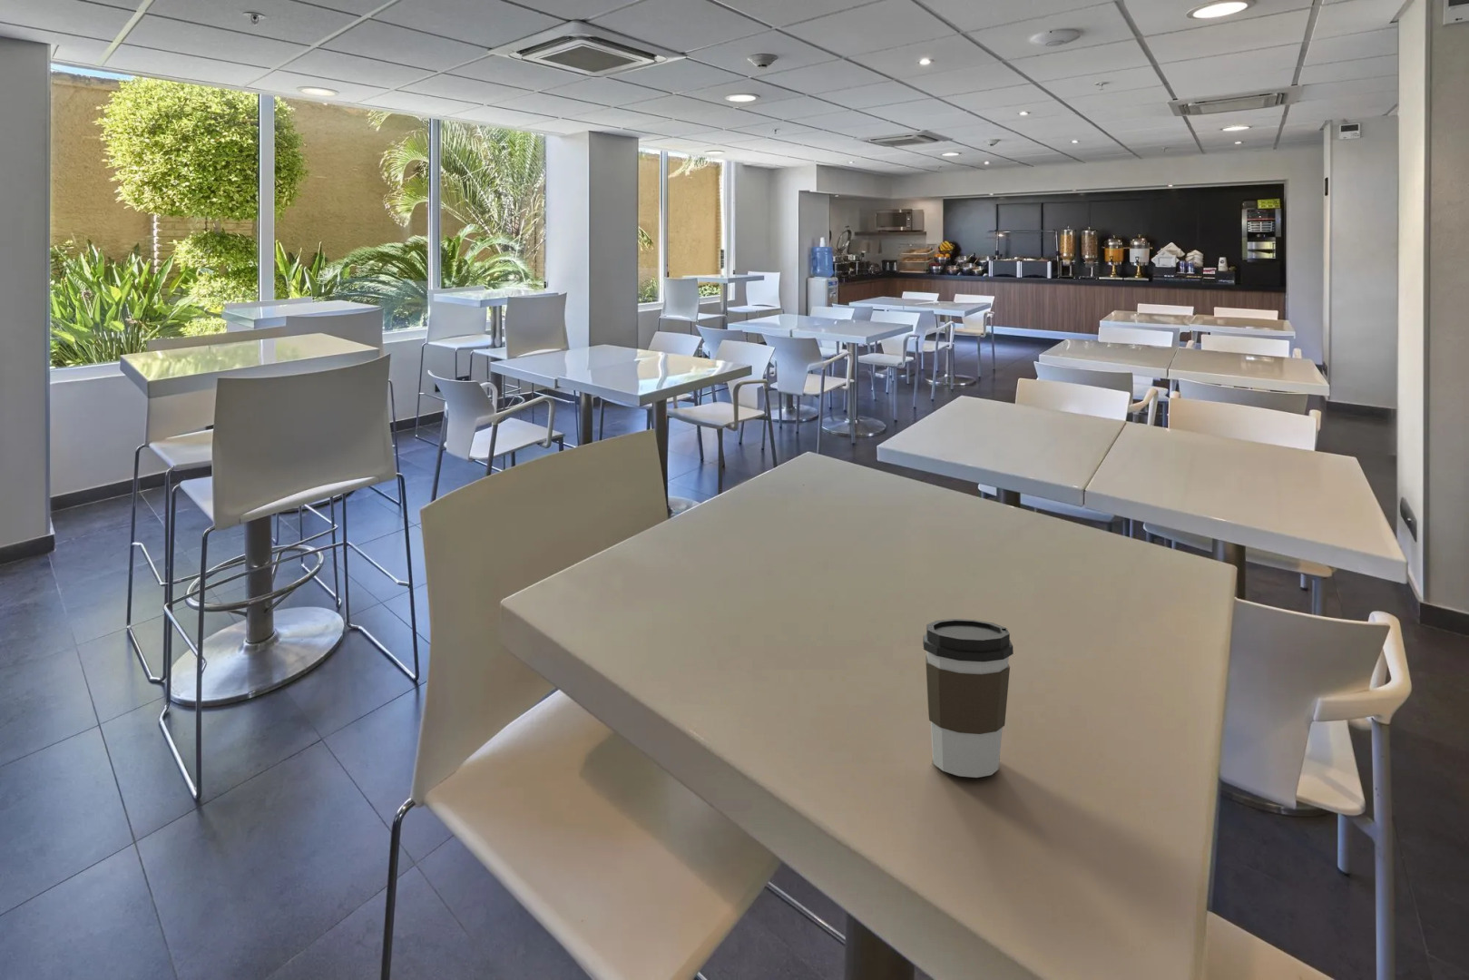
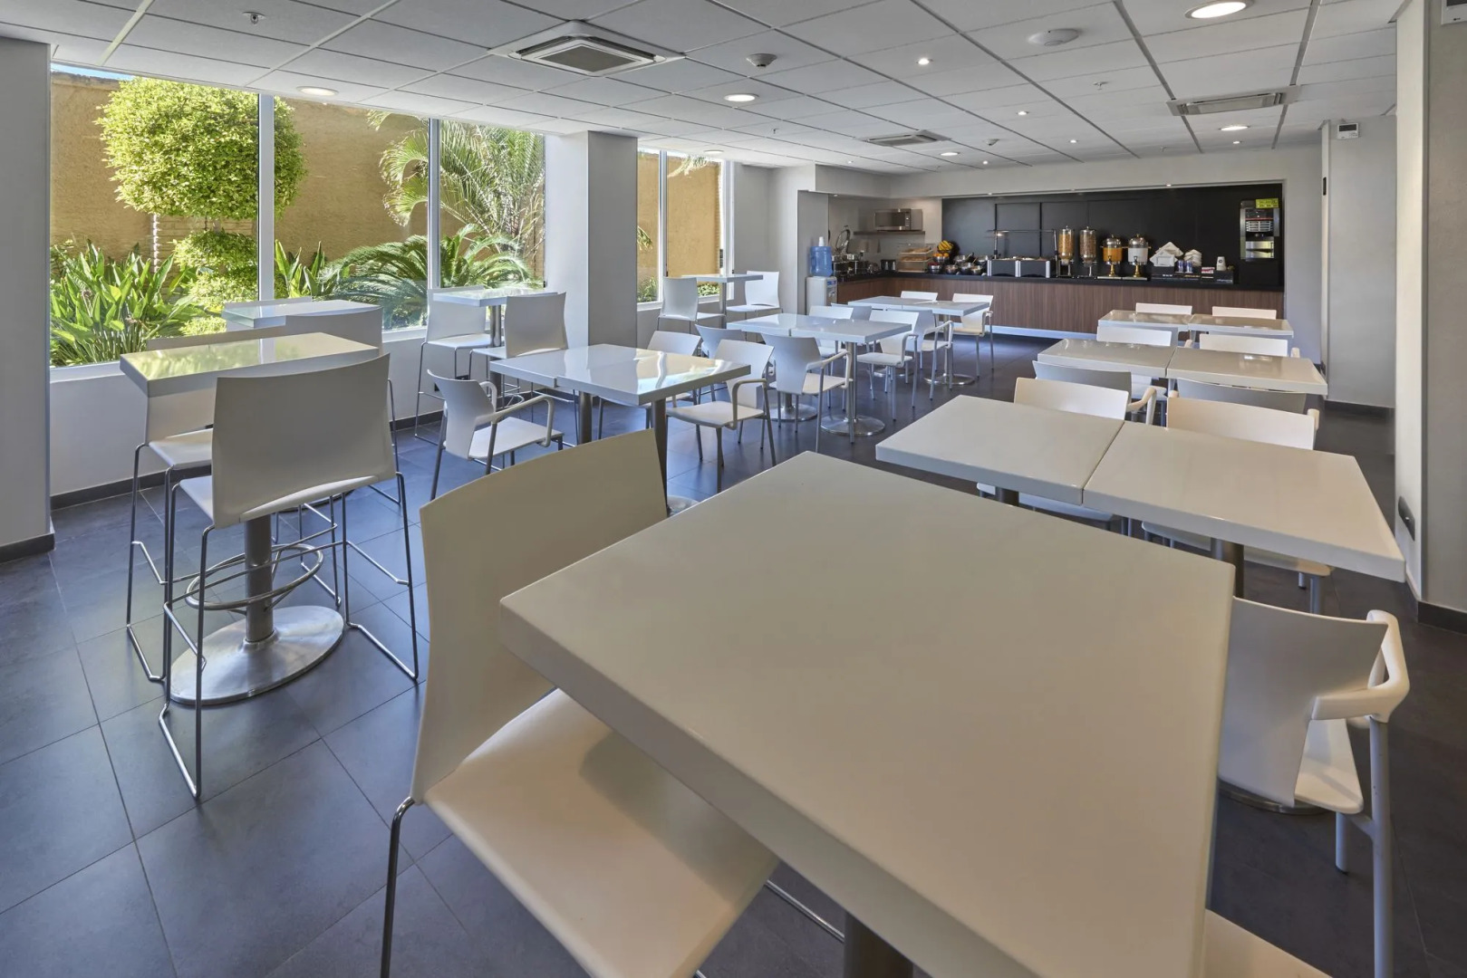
- coffee cup [922,618,1014,779]
